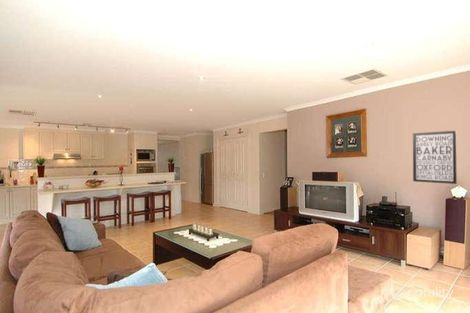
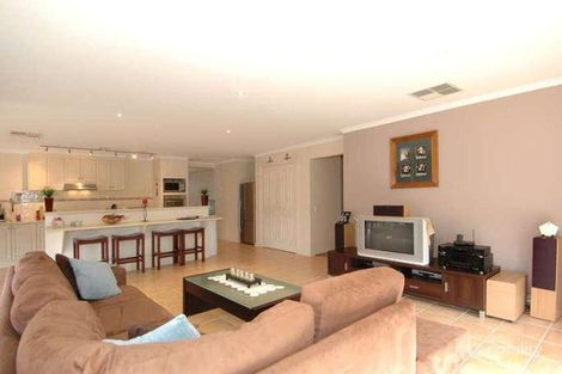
- wall art [412,130,458,185]
